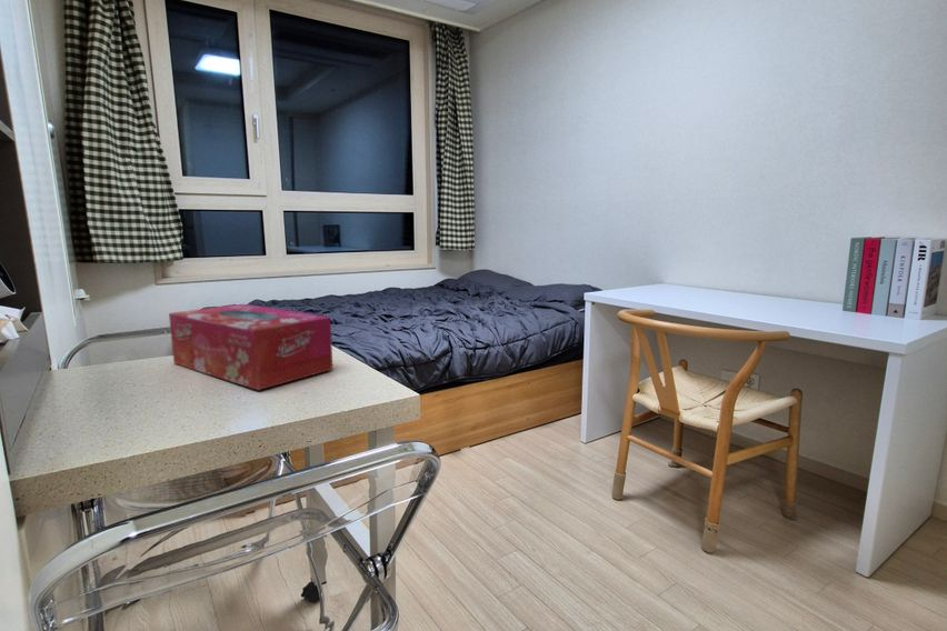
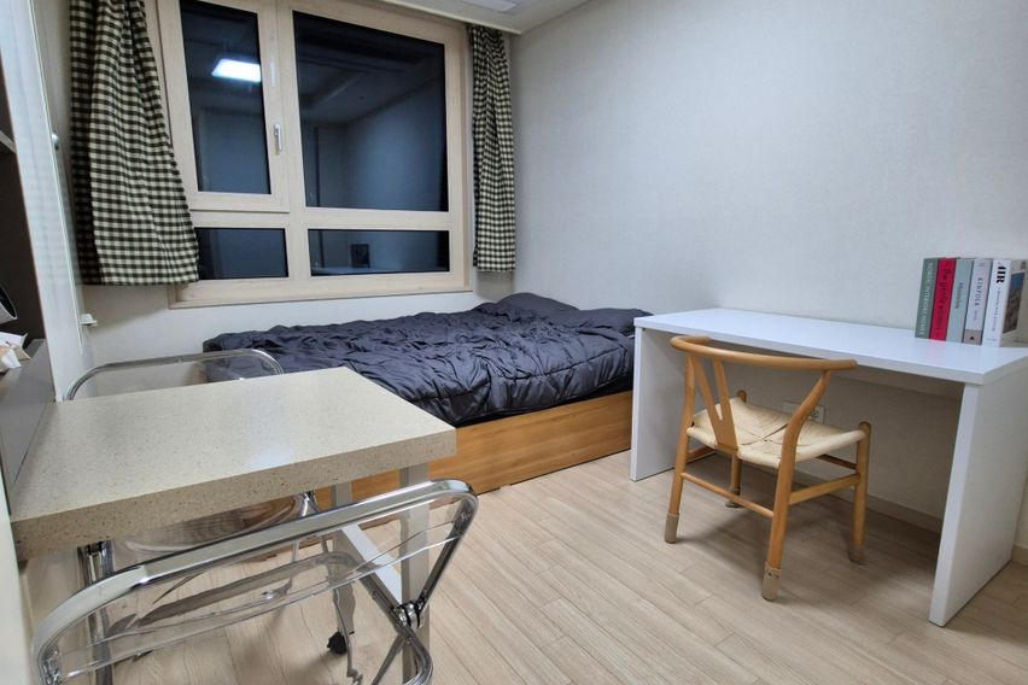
- tissue box [168,303,335,391]
